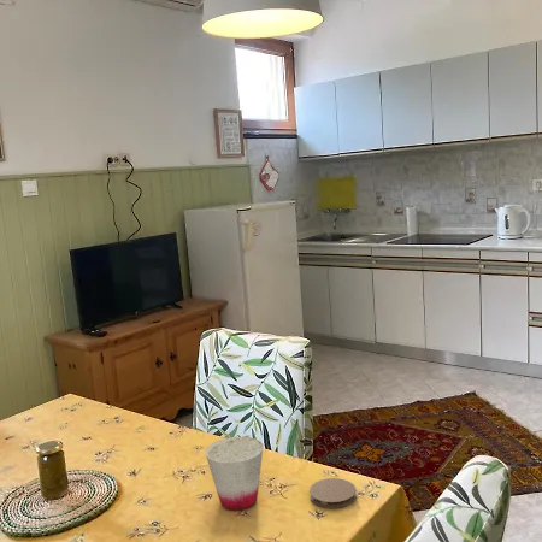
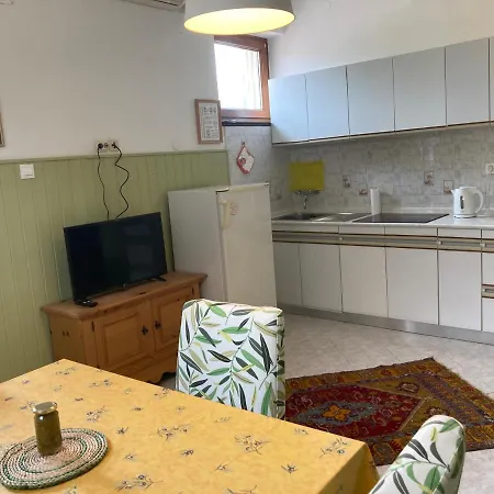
- cup [204,436,265,512]
- coaster [308,477,358,509]
